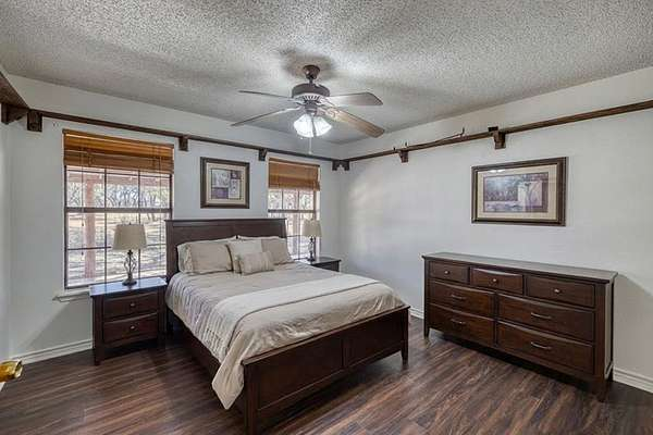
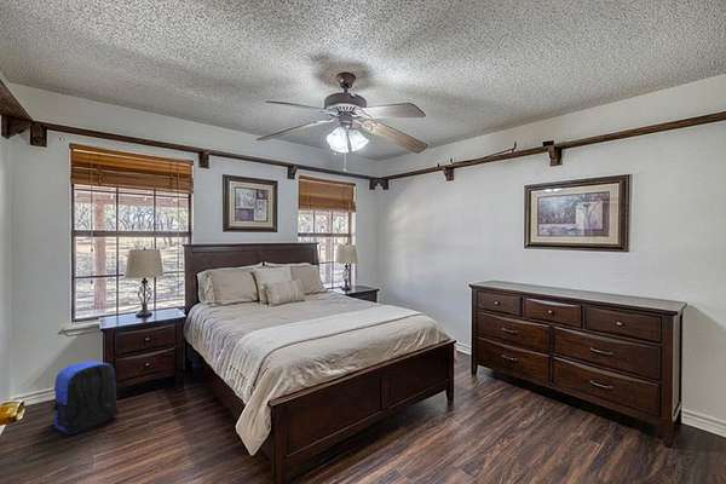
+ backpack [51,361,121,436]
